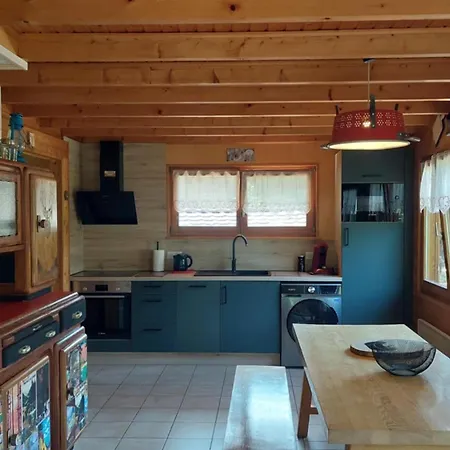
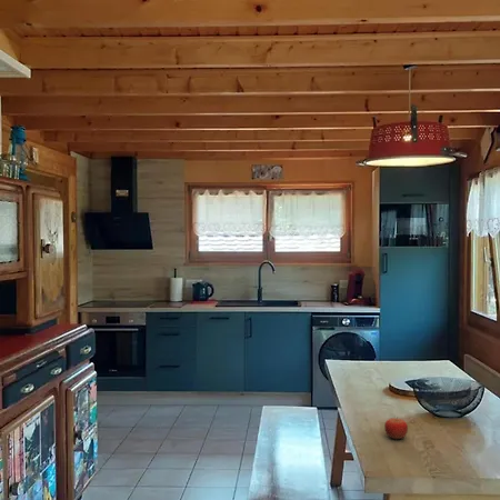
+ fruit [383,417,409,440]
